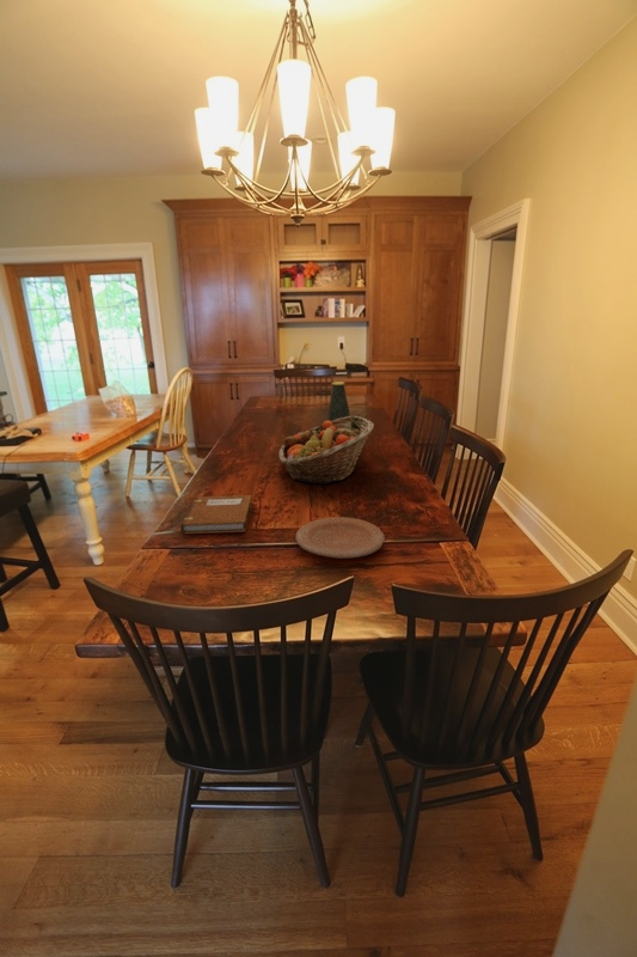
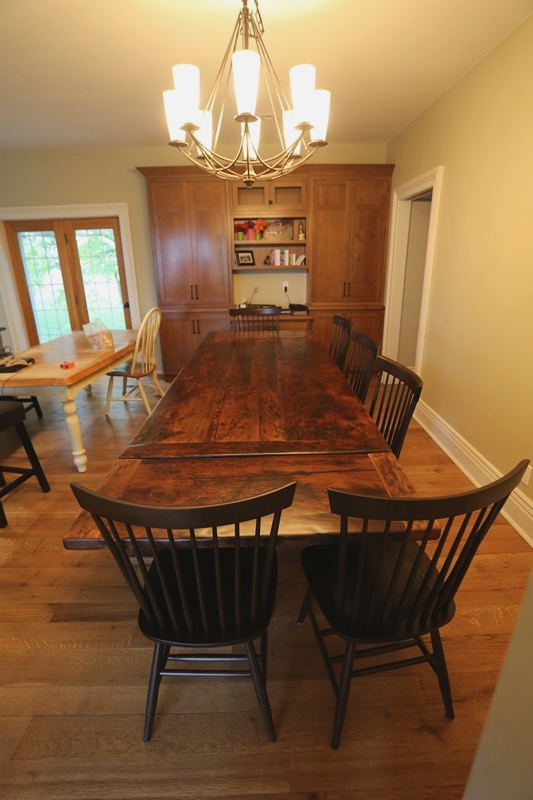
- fruit basket [278,415,375,484]
- plate [294,516,386,560]
- bottle [326,380,350,421]
- notebook [179,494,253,535]
